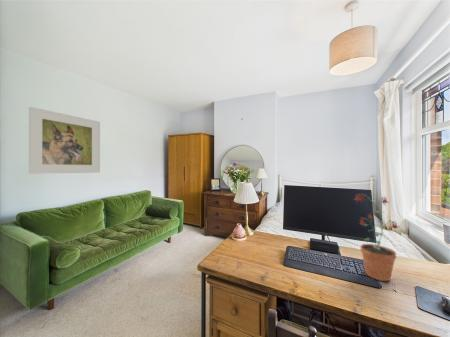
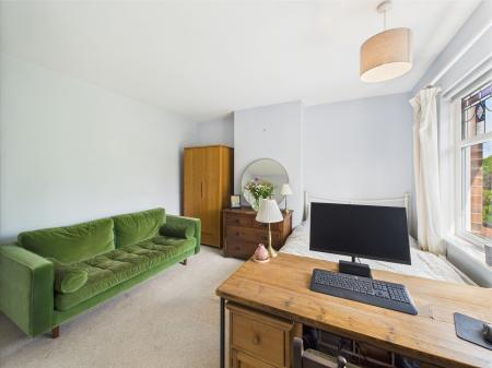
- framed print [28,106,101,175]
- potted plant [353,193,402,282]
